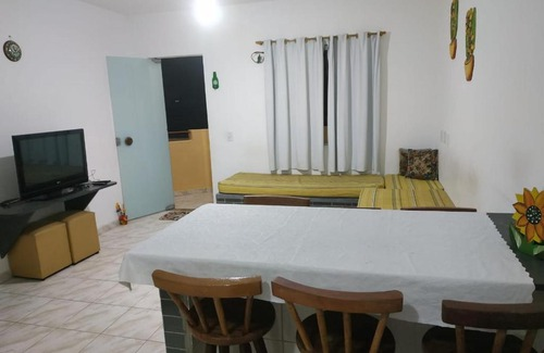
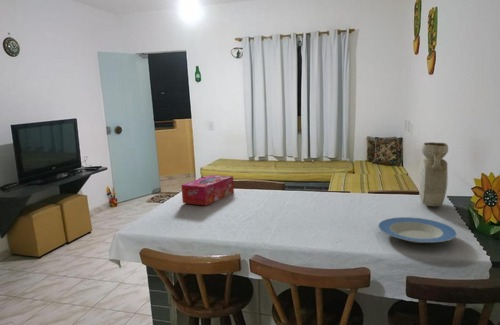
+ vase [418,141,449,207]
+ tissue box [180,174,235,206]
+ plate [377,216,458,244]
